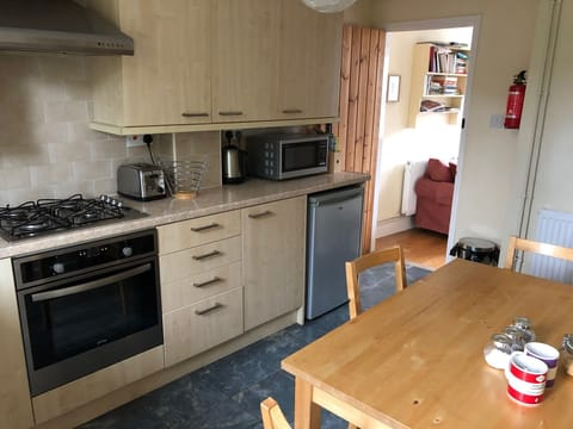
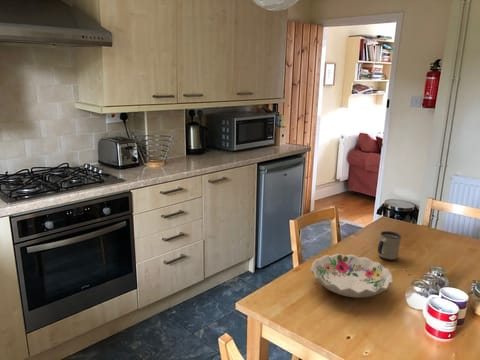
+ mug [377,230,402,262]
+ decorative bowl [310,253,394,299]
